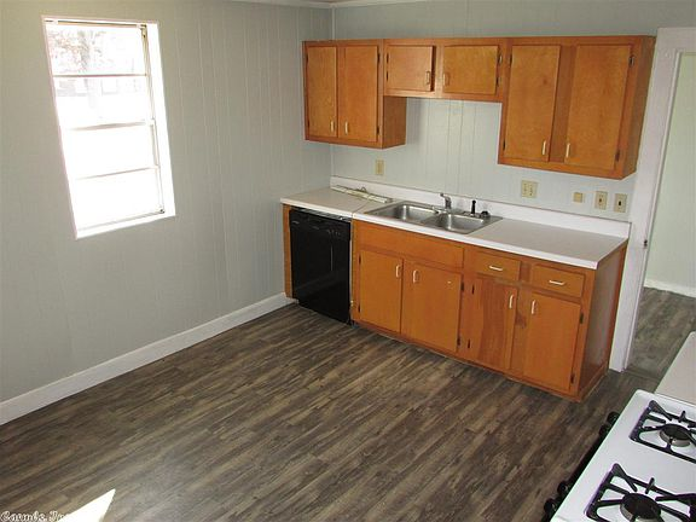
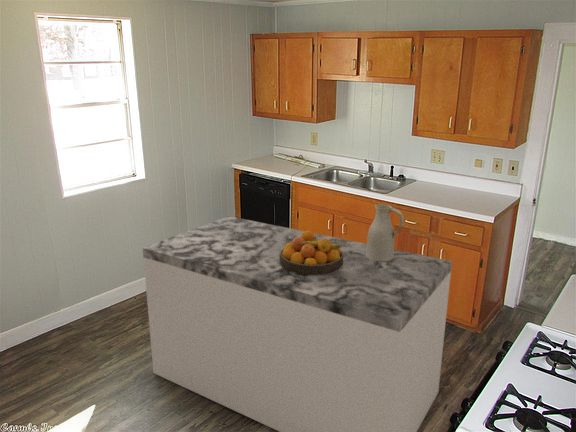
+ fruit bowl [280,229,345,275]
+ ceramic pitcher [366,203,405,262]
+ dining table [142,215,453,432]
